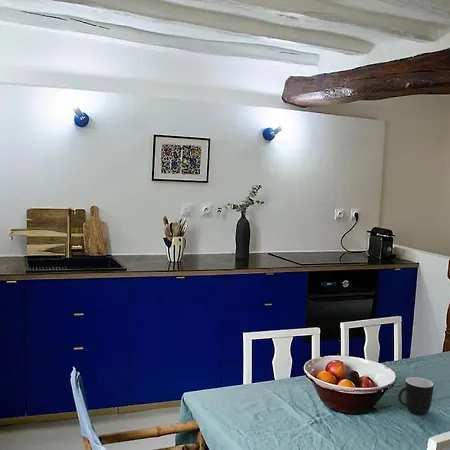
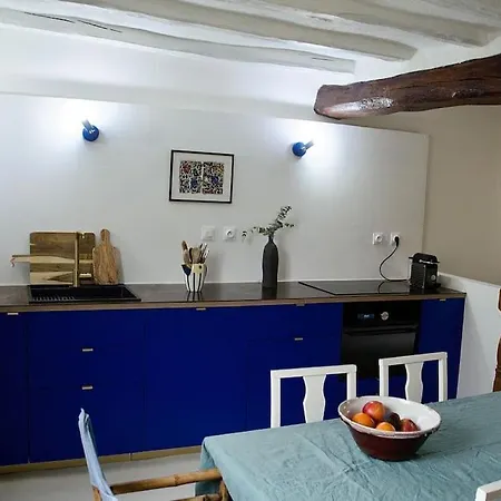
- mug [397,376,434,416]
